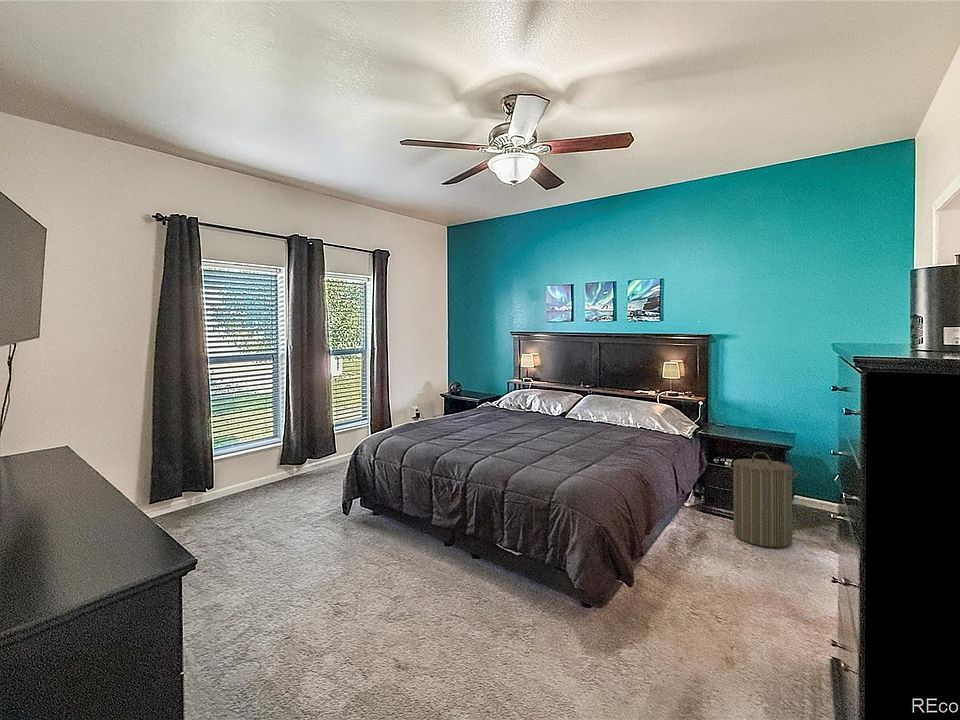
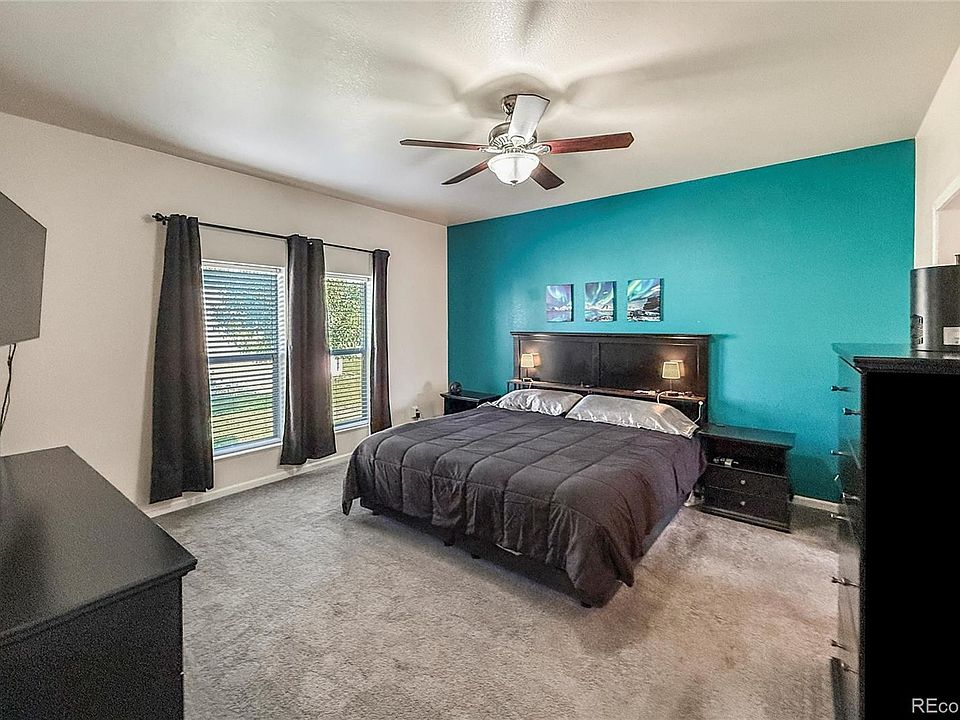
- laundry hamper [727,451,801,548]
